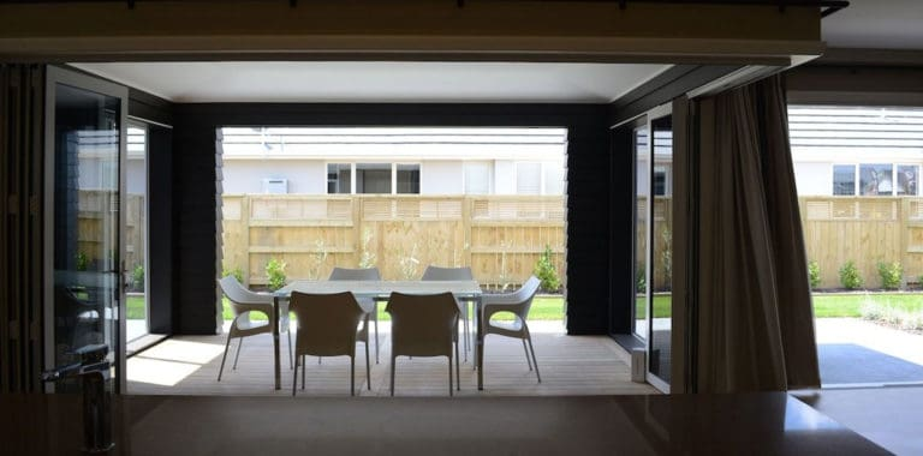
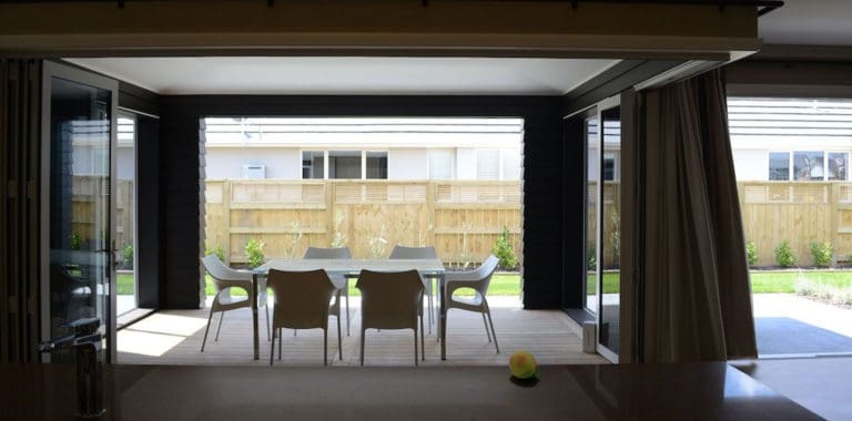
+ fruit [508,349,540,380]
